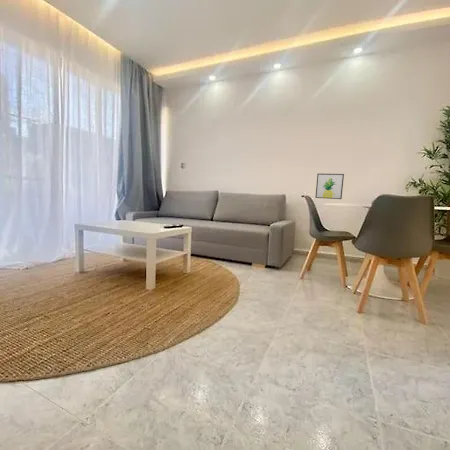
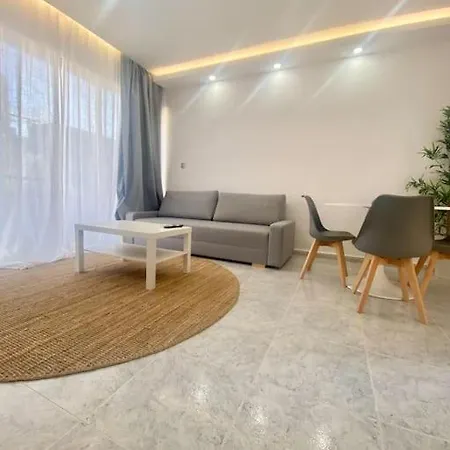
- wall art [314,173,345,200]
